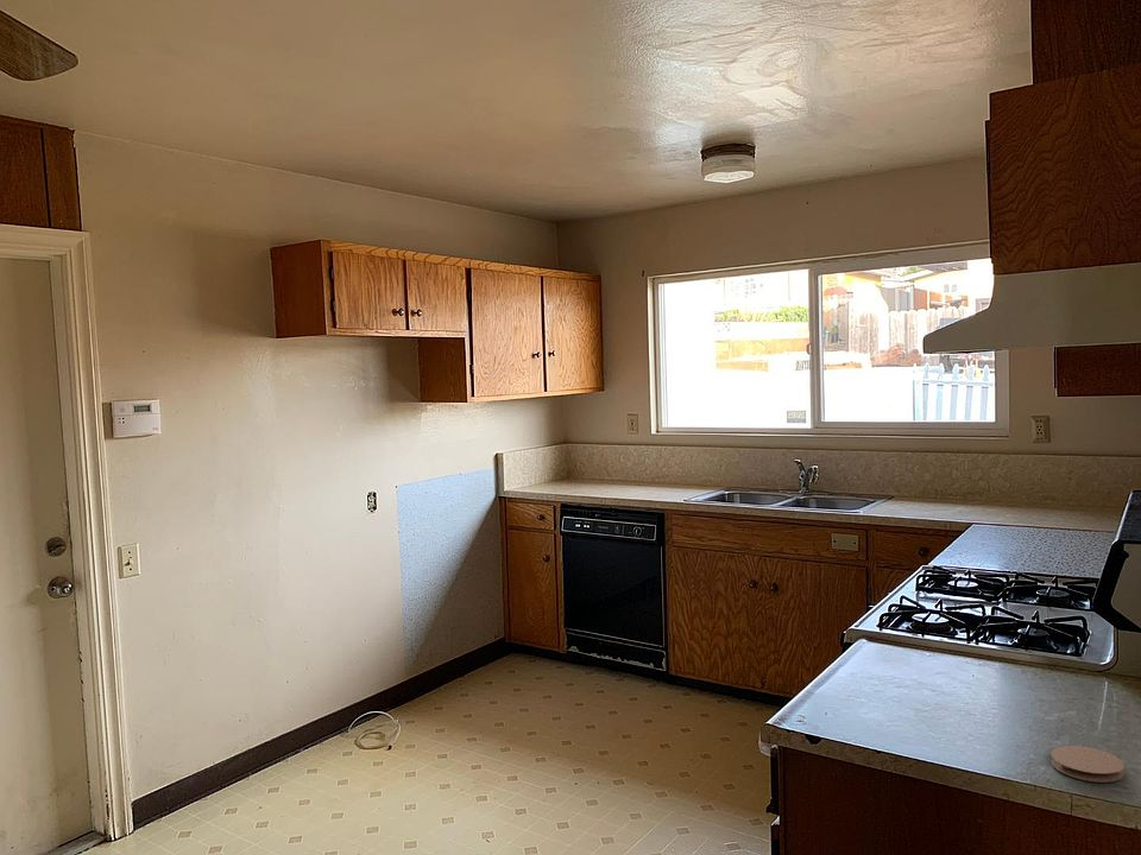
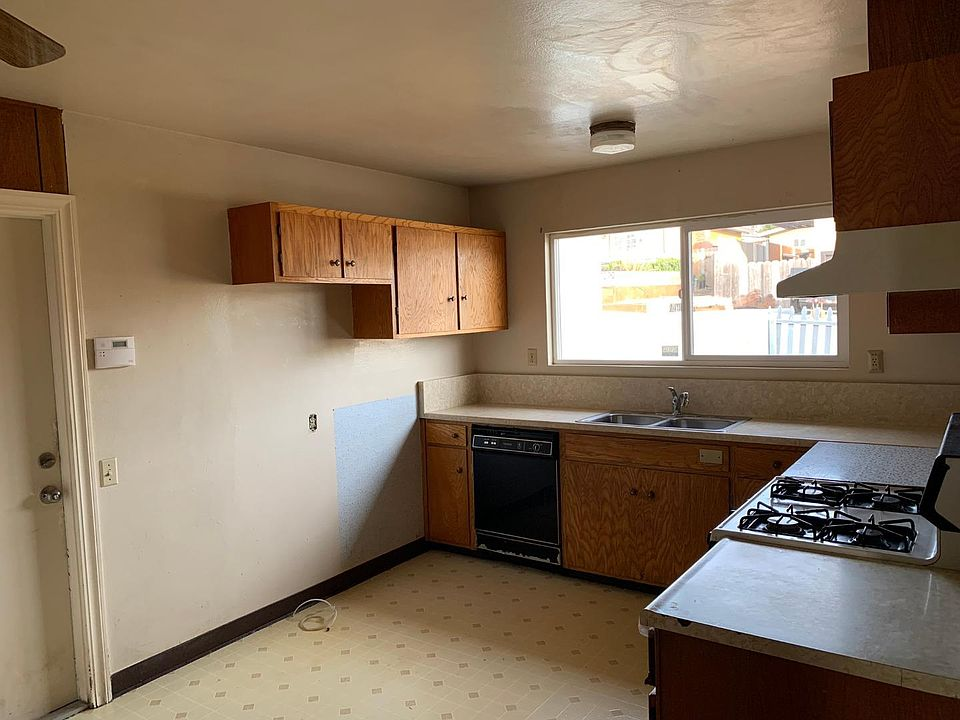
- coaster [1049,745,1126,784]
